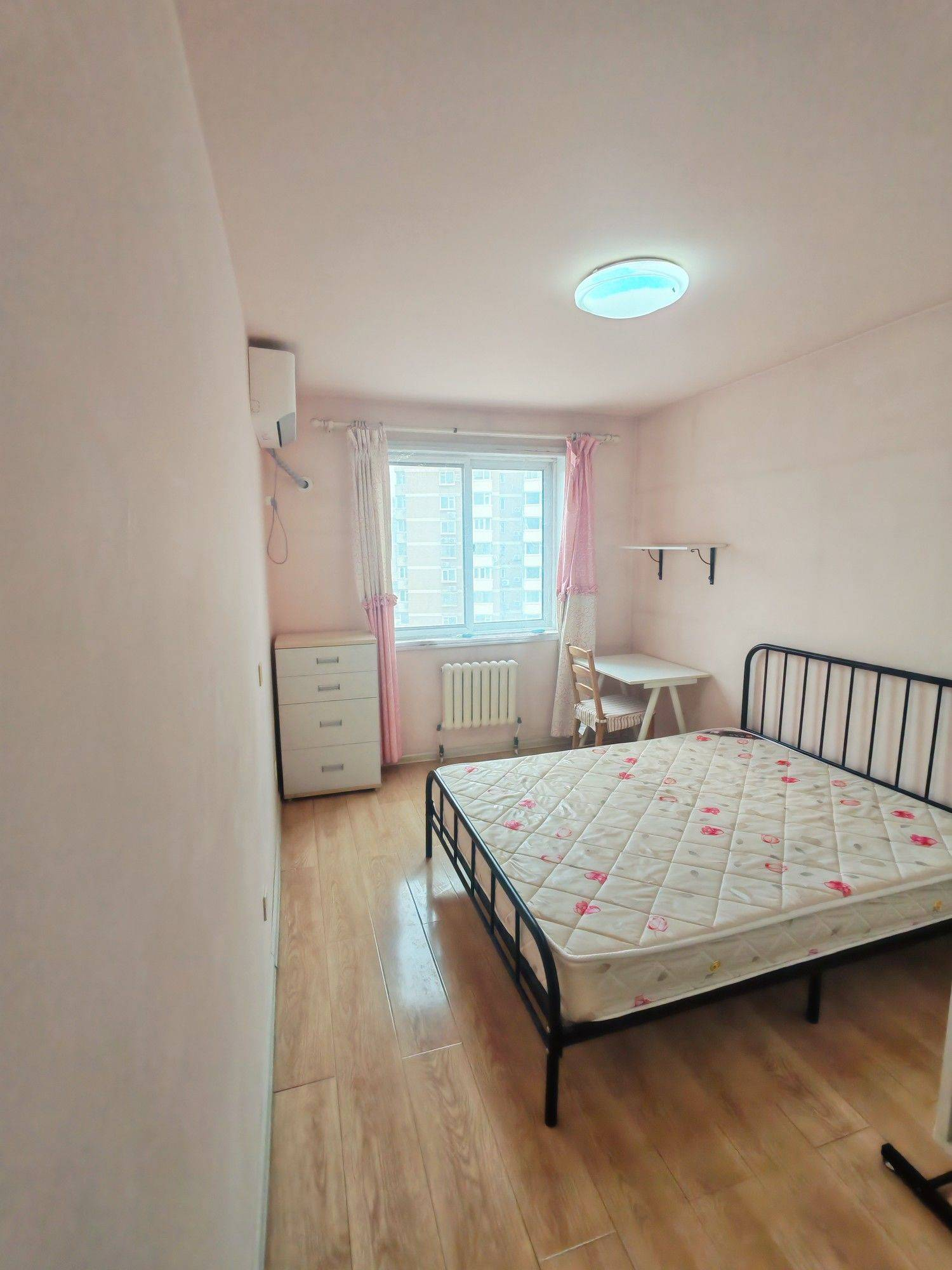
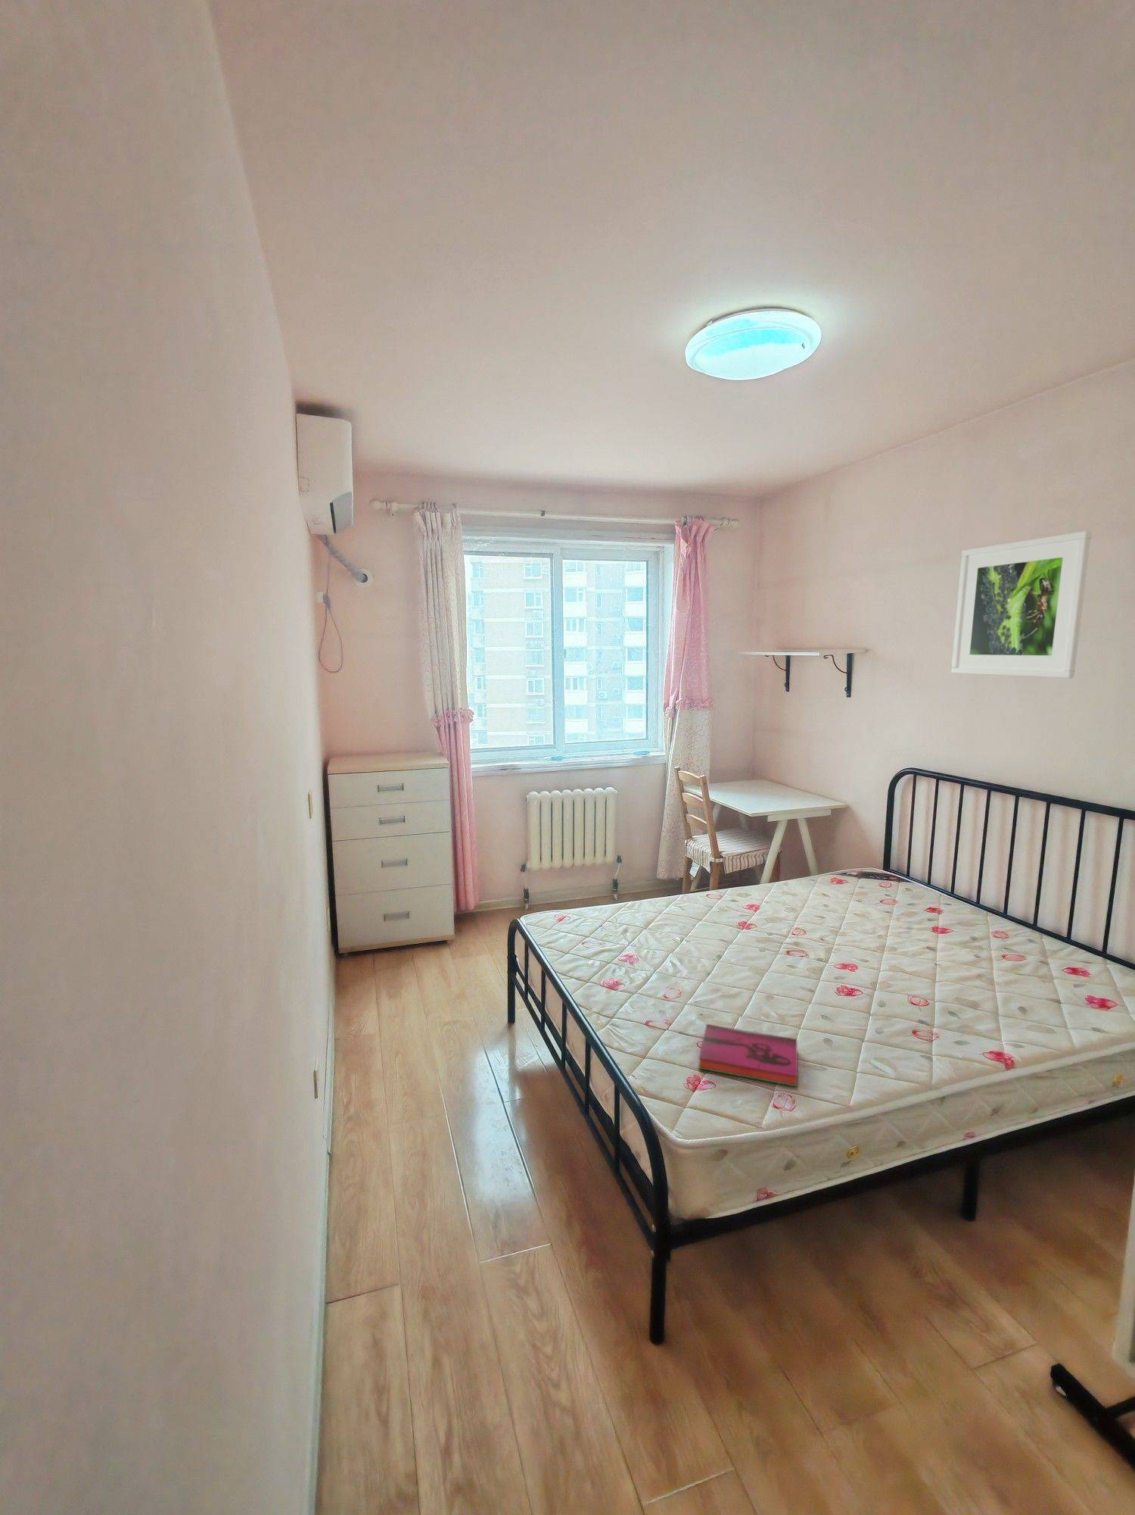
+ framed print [950,531,1092,679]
+ hardback book [697,1024,799,1088]
